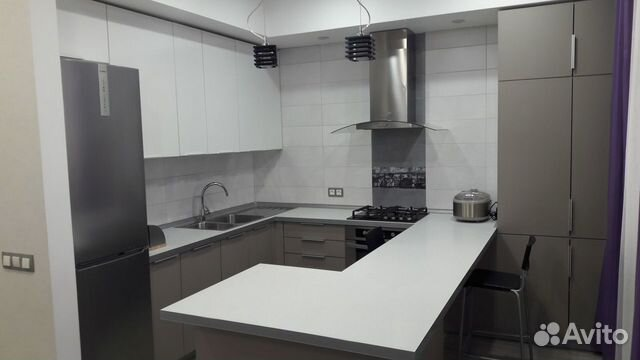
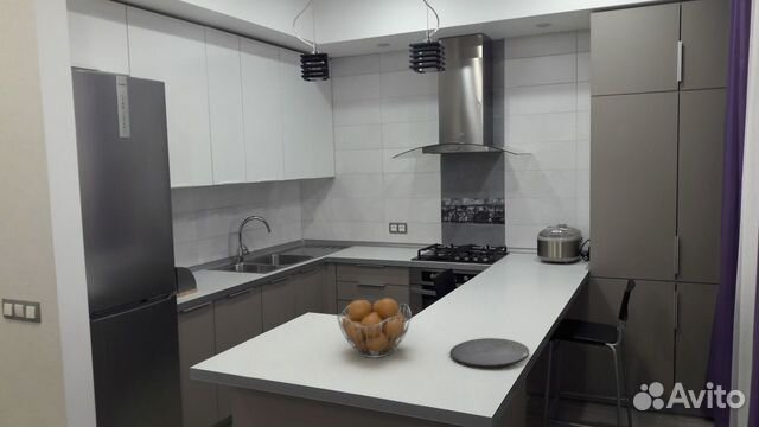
+ plate [448,337,530,369]
+ fruit basket [336,297,413,359]
